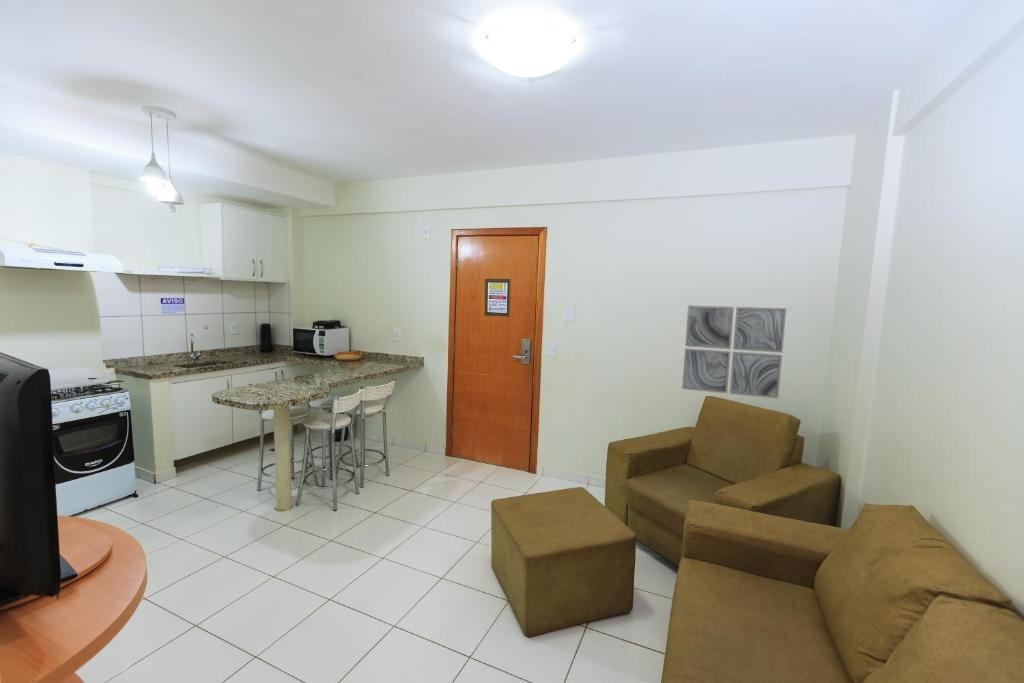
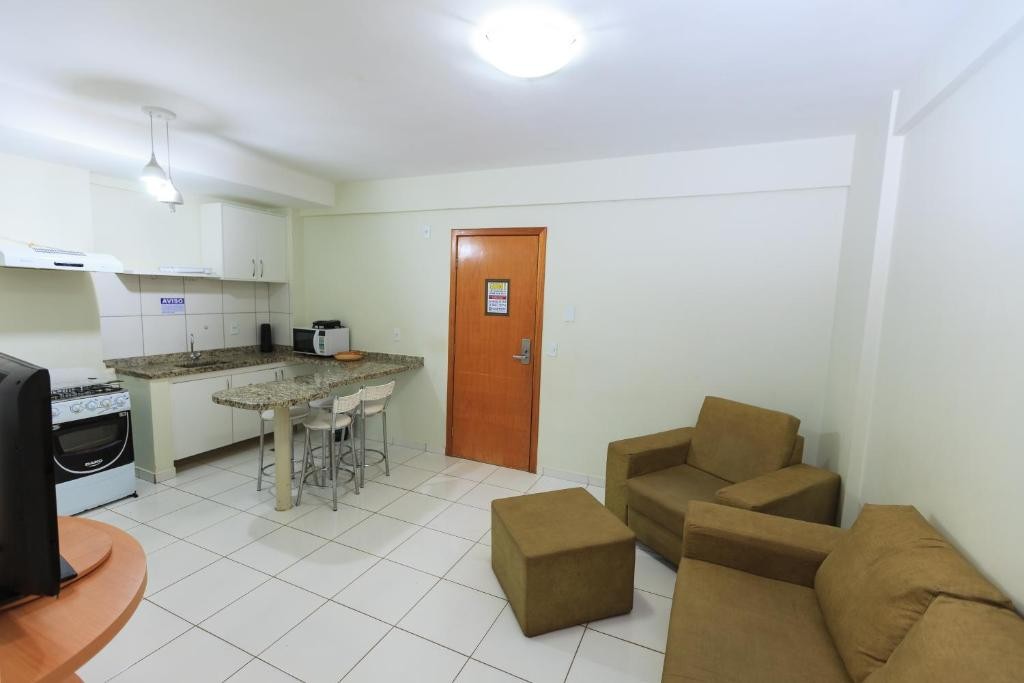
- wall art [681,304,787,399]
